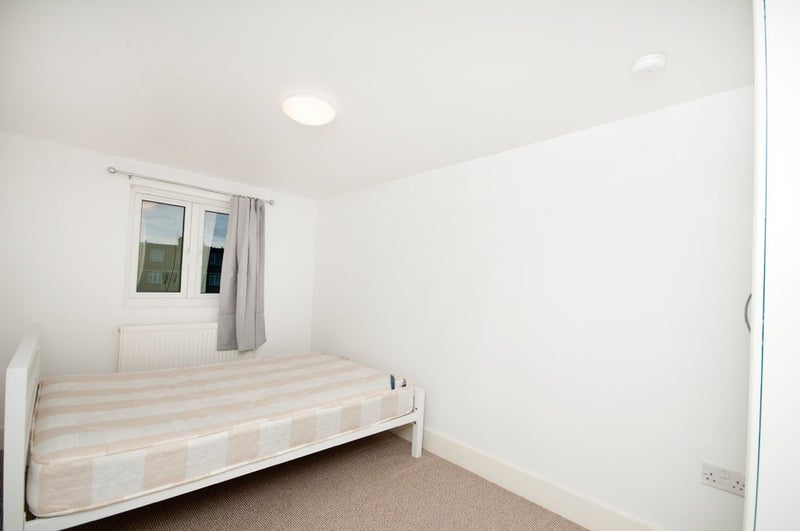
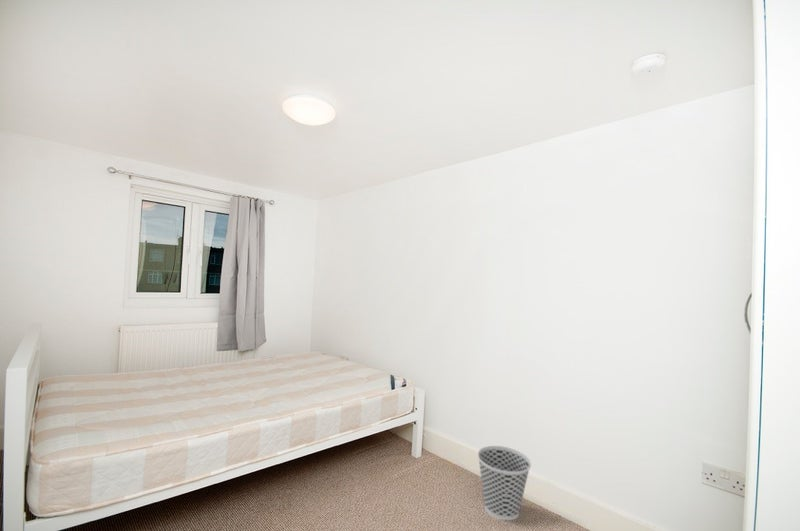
+ wastebasket [477,445,532,521]
